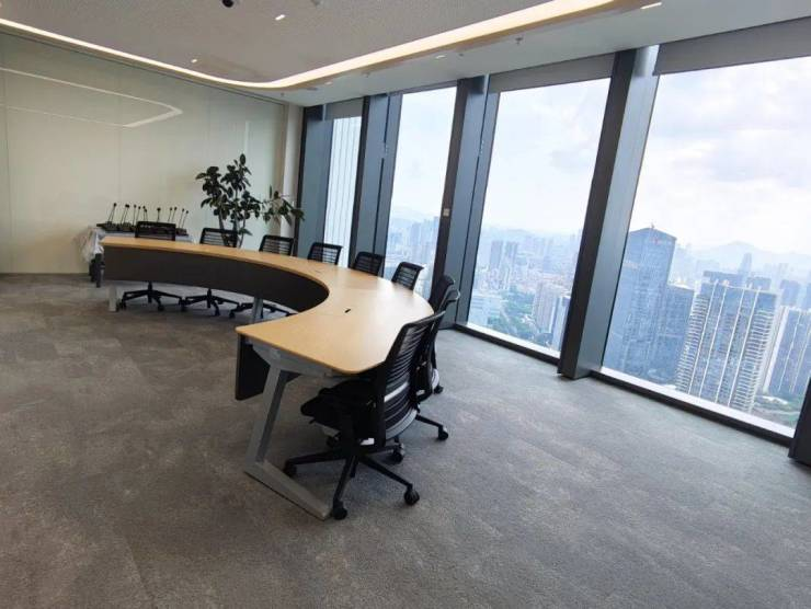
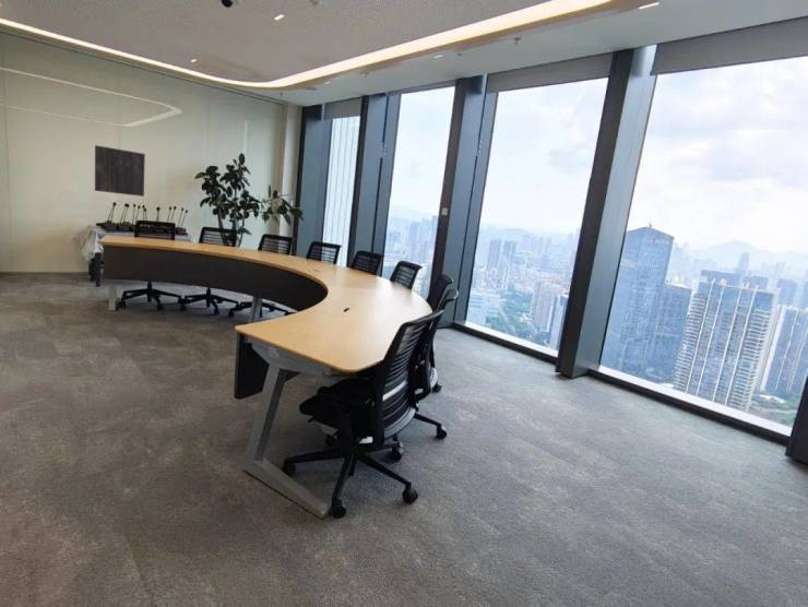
+ digital display [94,144,146,198]
